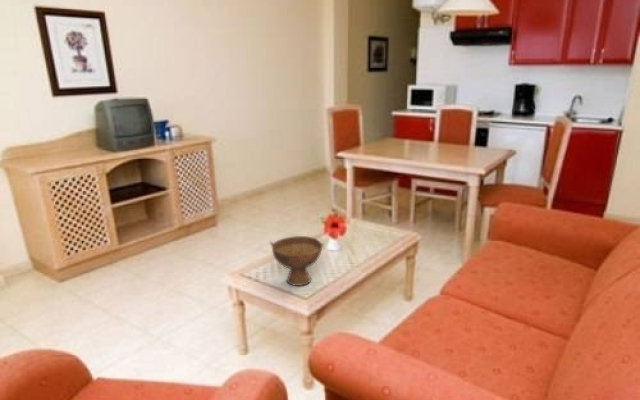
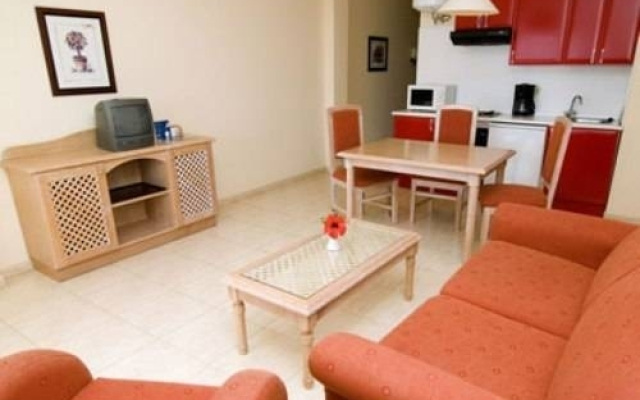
- bowl [269,235,324,287]
